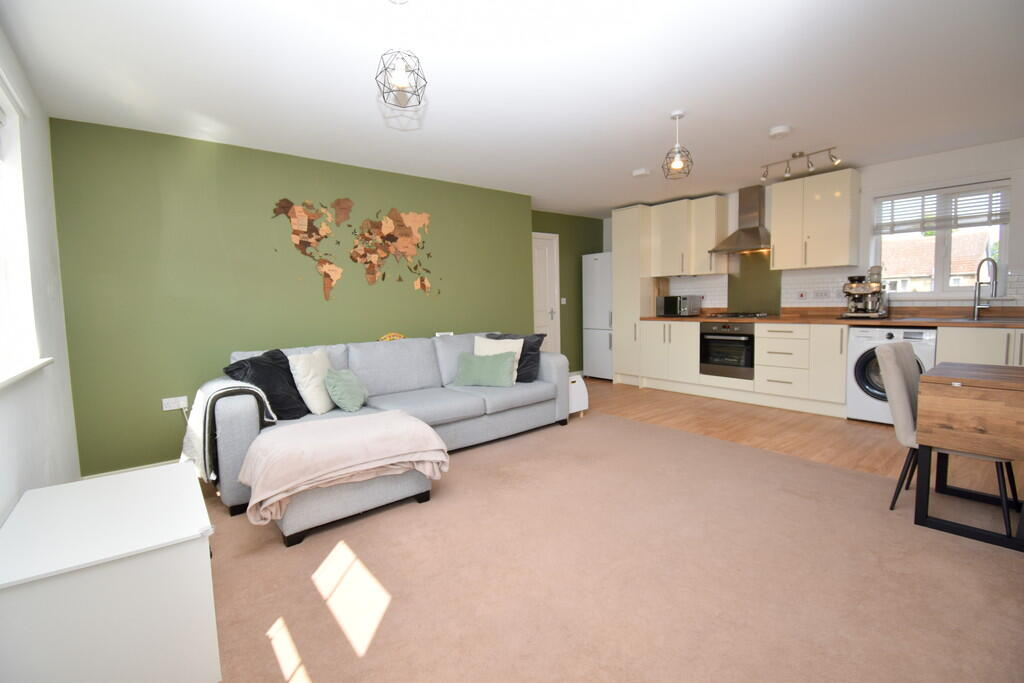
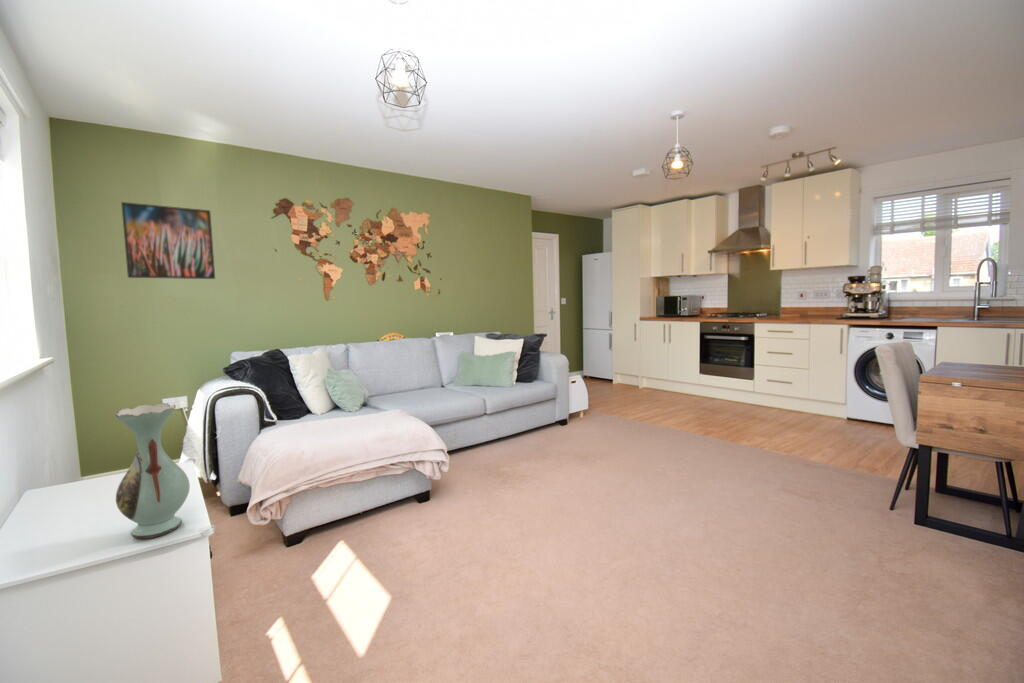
+ decorative vase [113,402,191,539]
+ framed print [120,201,216,280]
